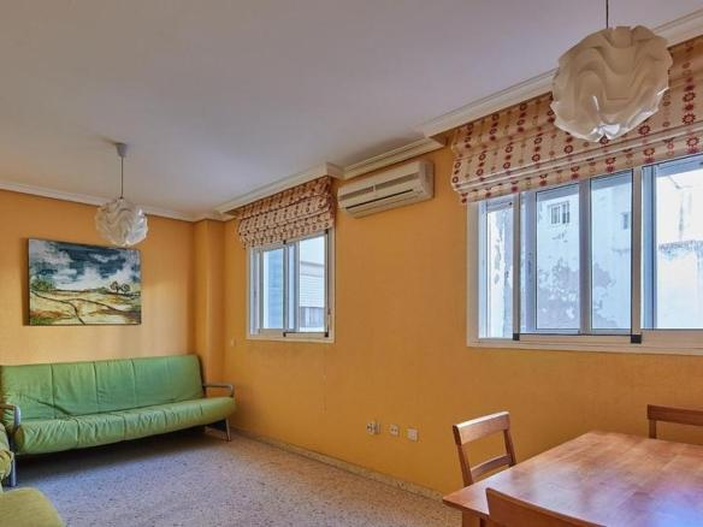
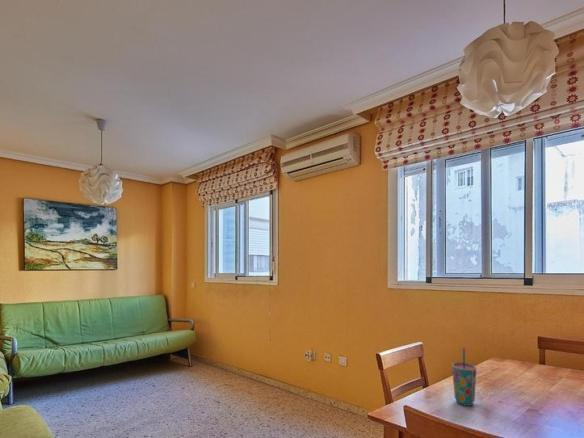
+ cup [451,347,477,407]
